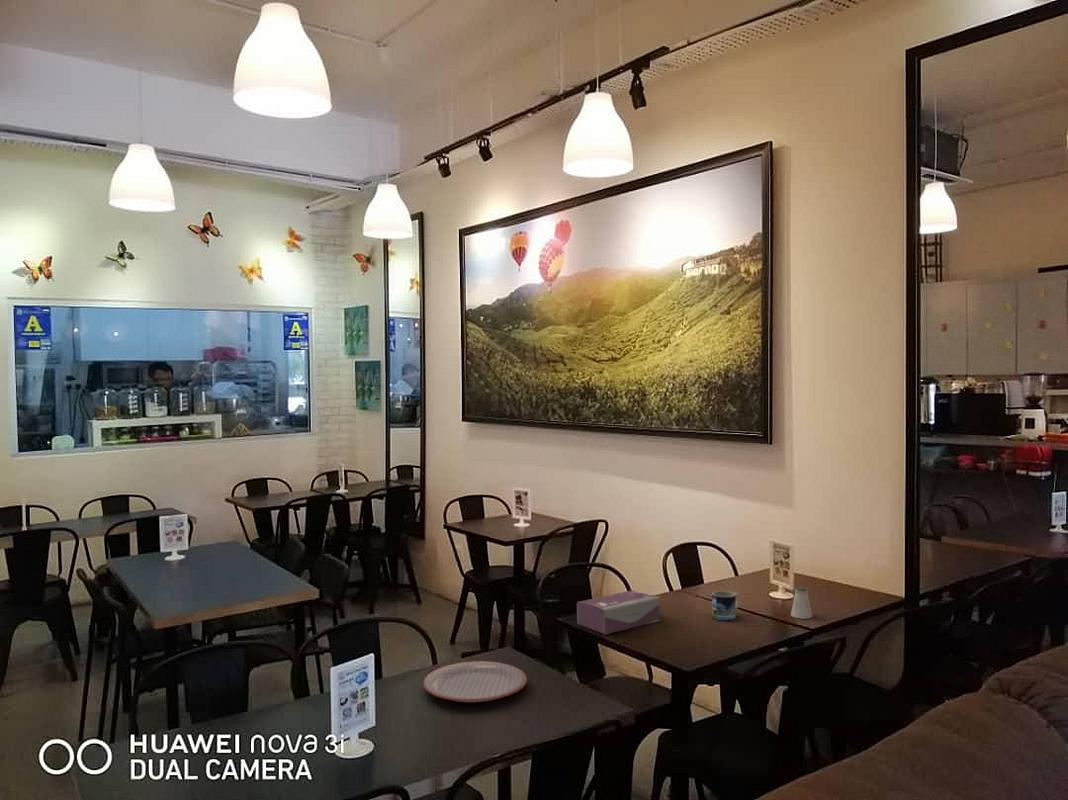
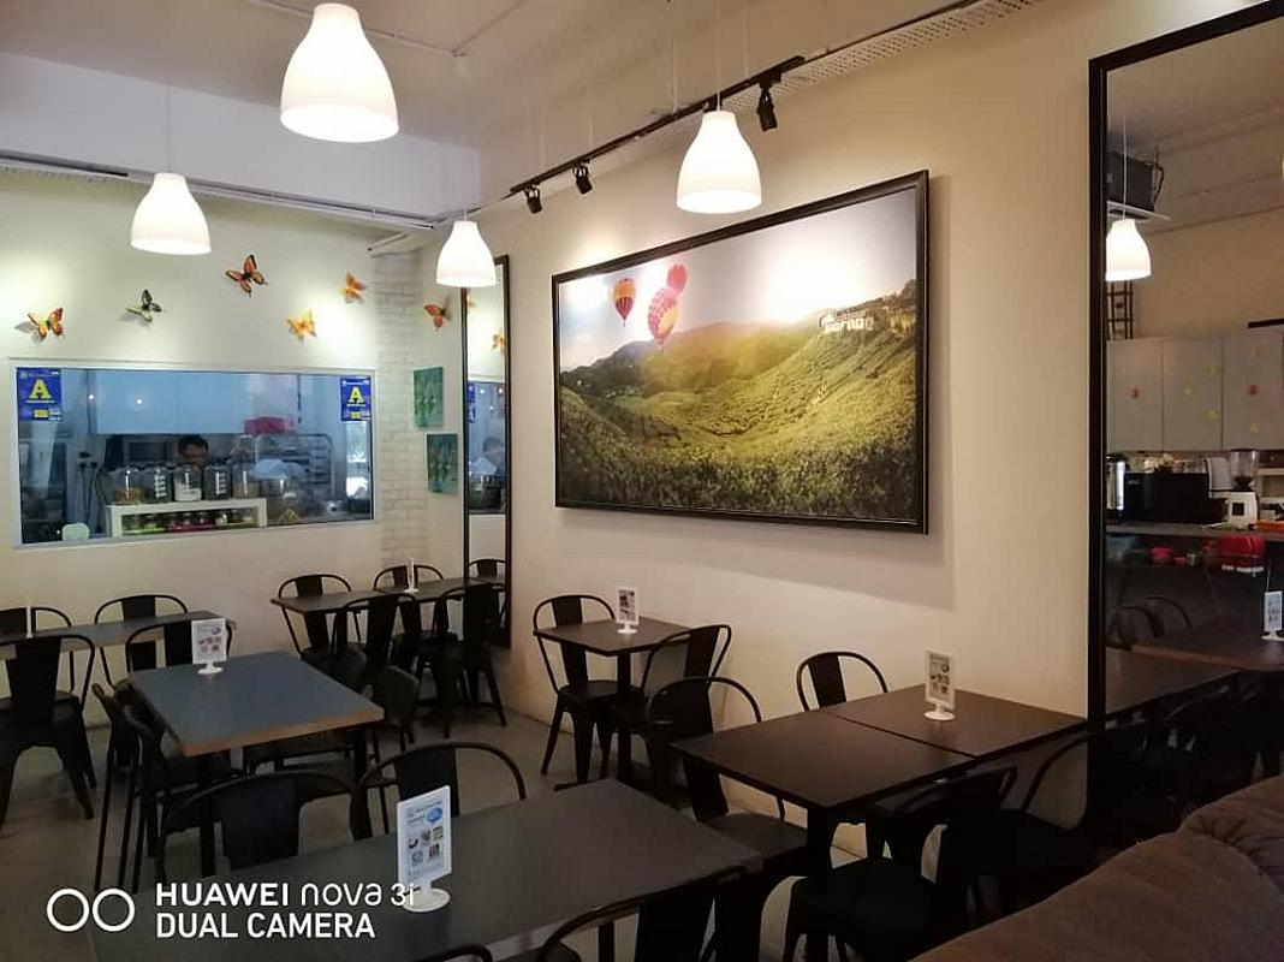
- plate [422,660,528,703]
- mug [711,590,741,621]
- tissue box [576,589,661,635]
- saltshaker [790,586,813,620]
